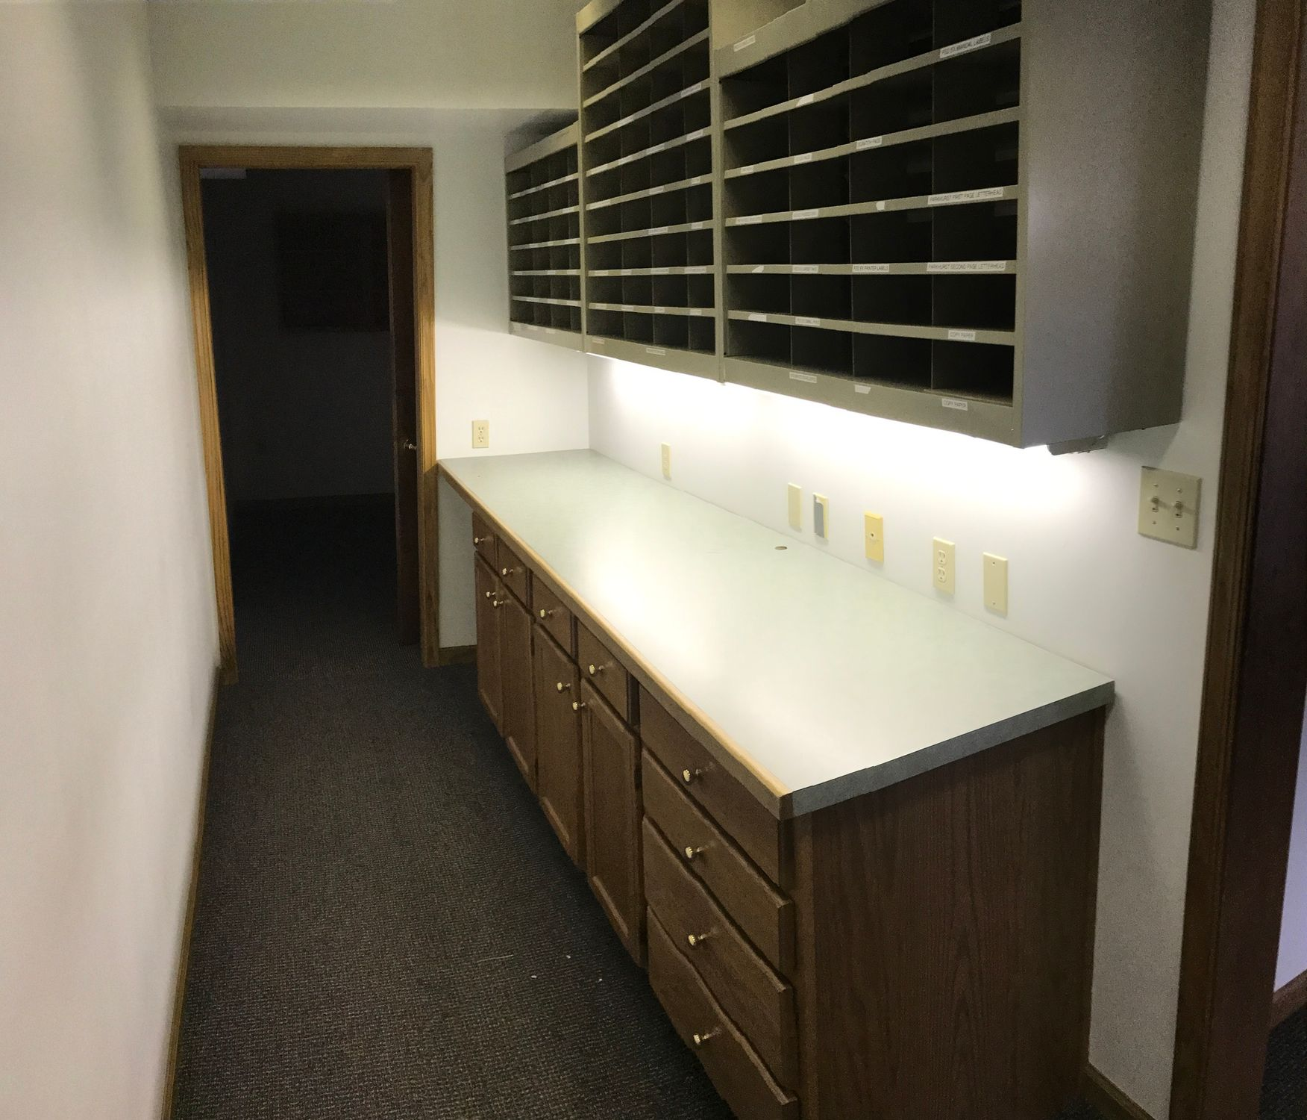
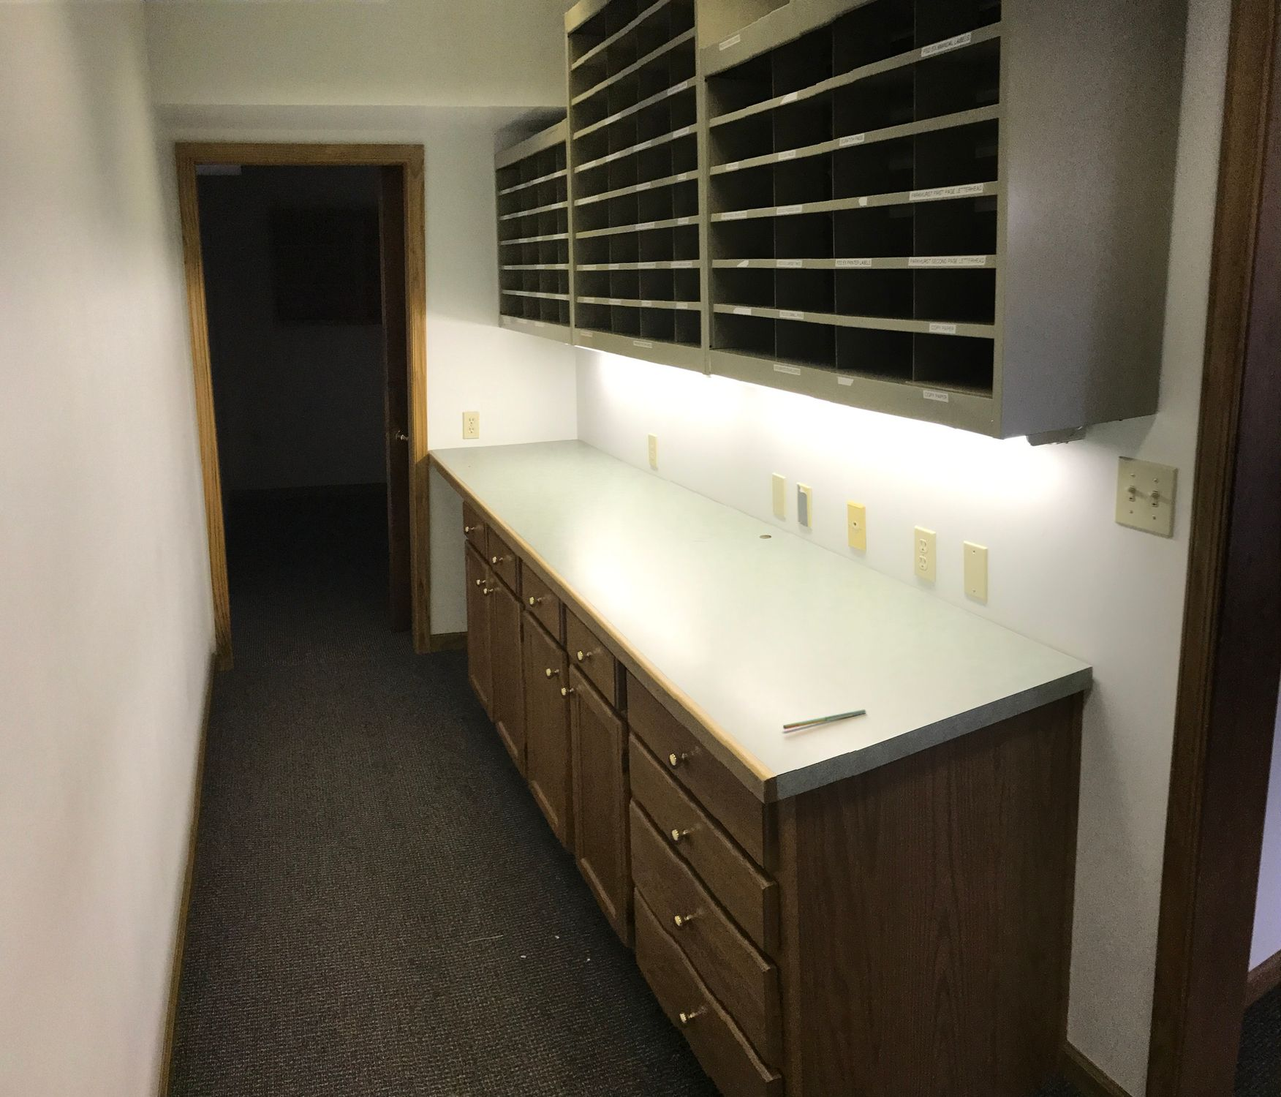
+ pen [783,708,866,730]
